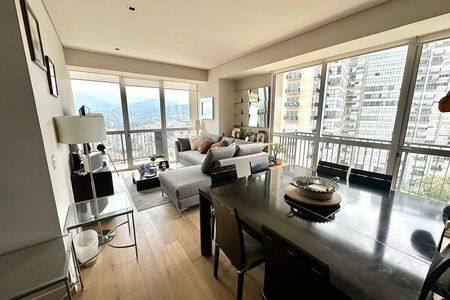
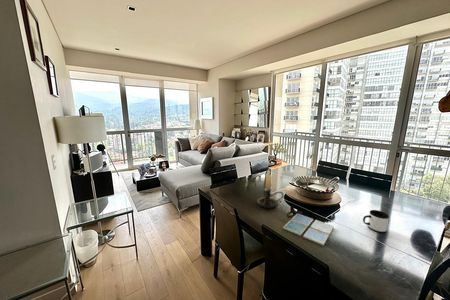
+ drink coaster [282,213,335,247]
+ candle holder [257,169,285,209]
+ mug [362,209,390,234]
